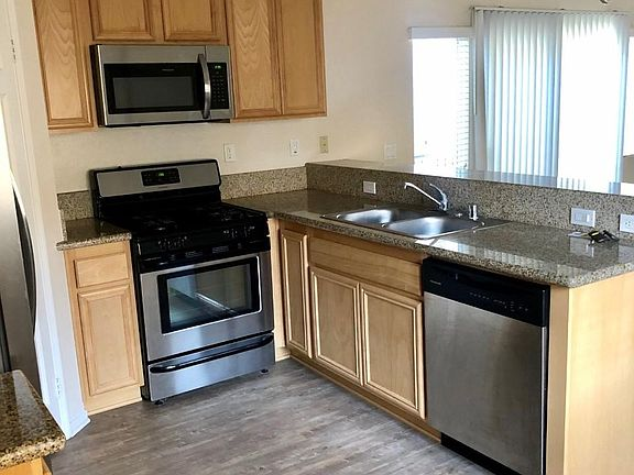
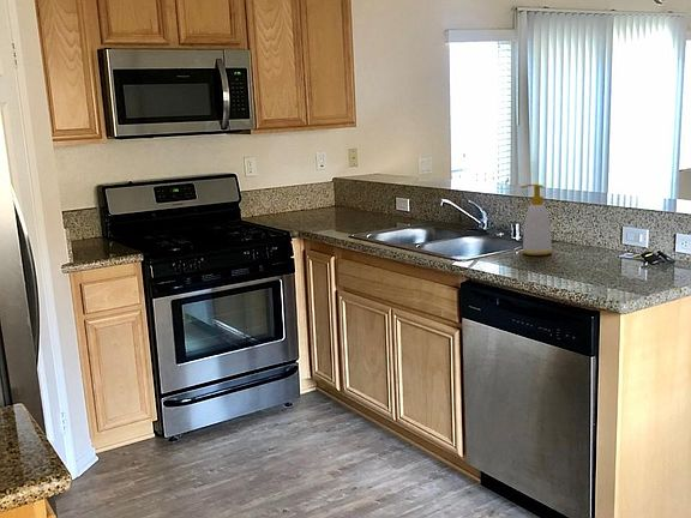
+ soap bottle [519,182,553,257]
